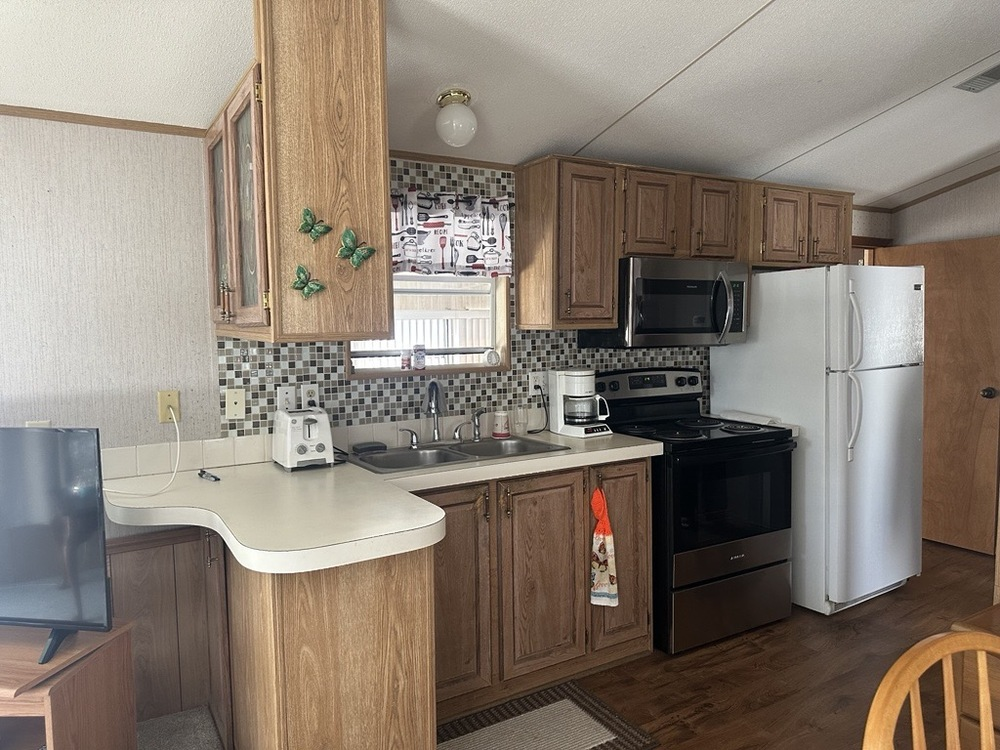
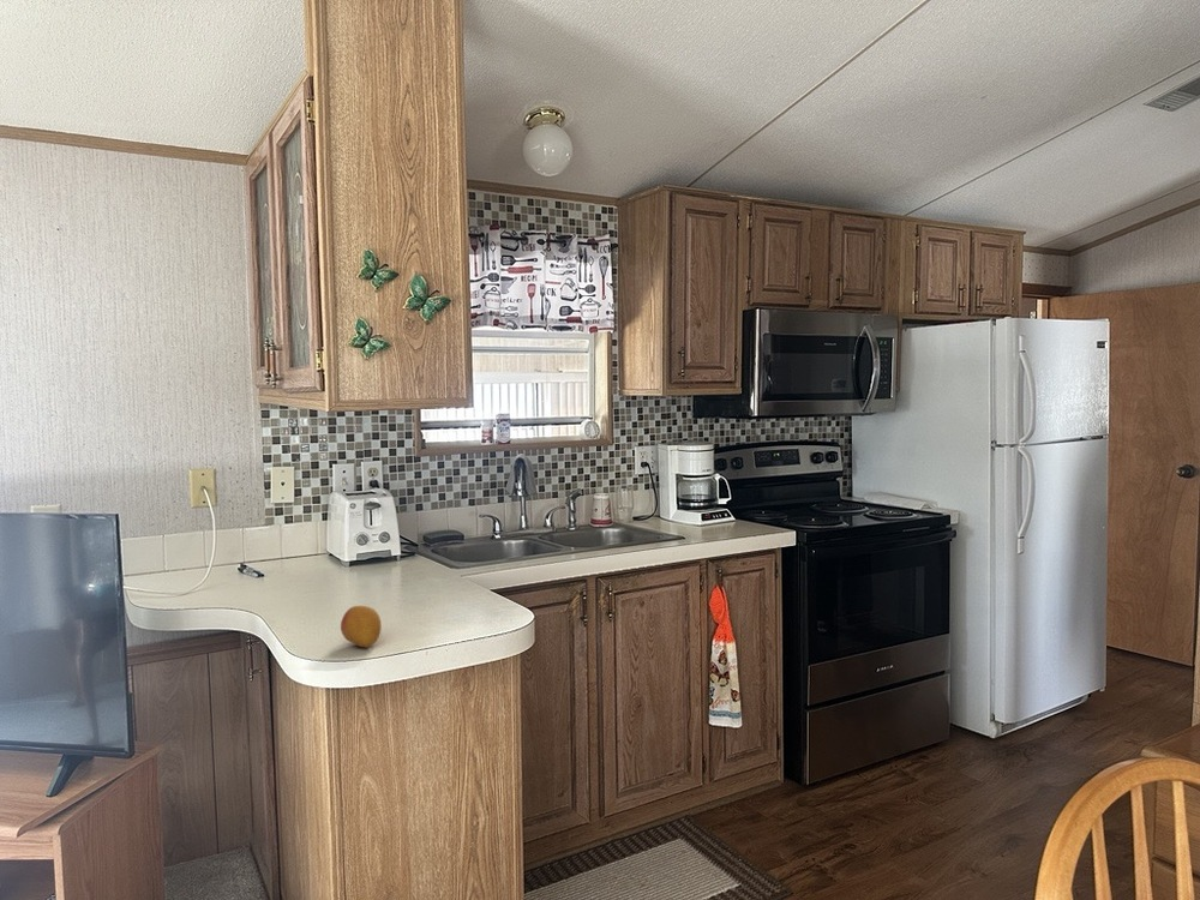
+ fruit [340,605,383,648]
